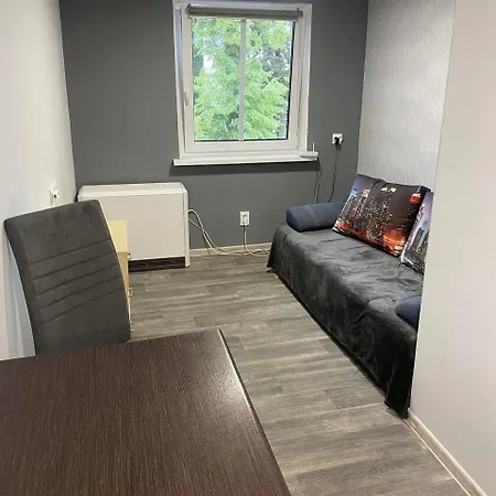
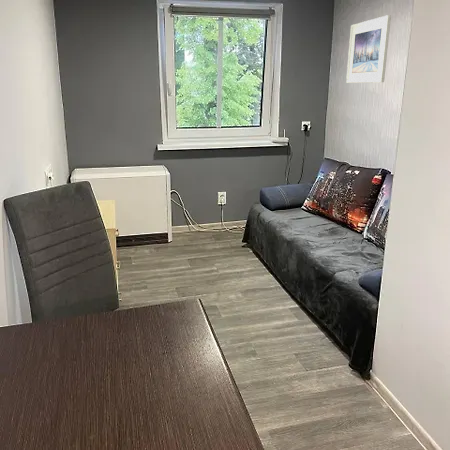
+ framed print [345,14,392,84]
